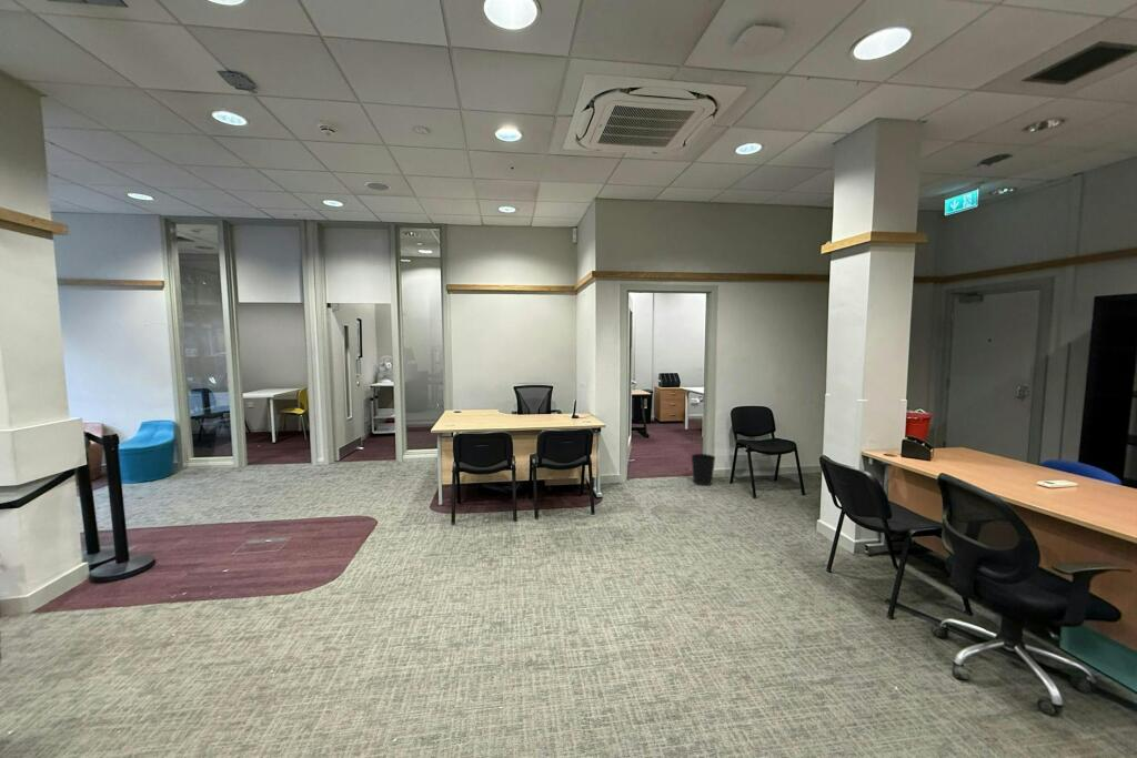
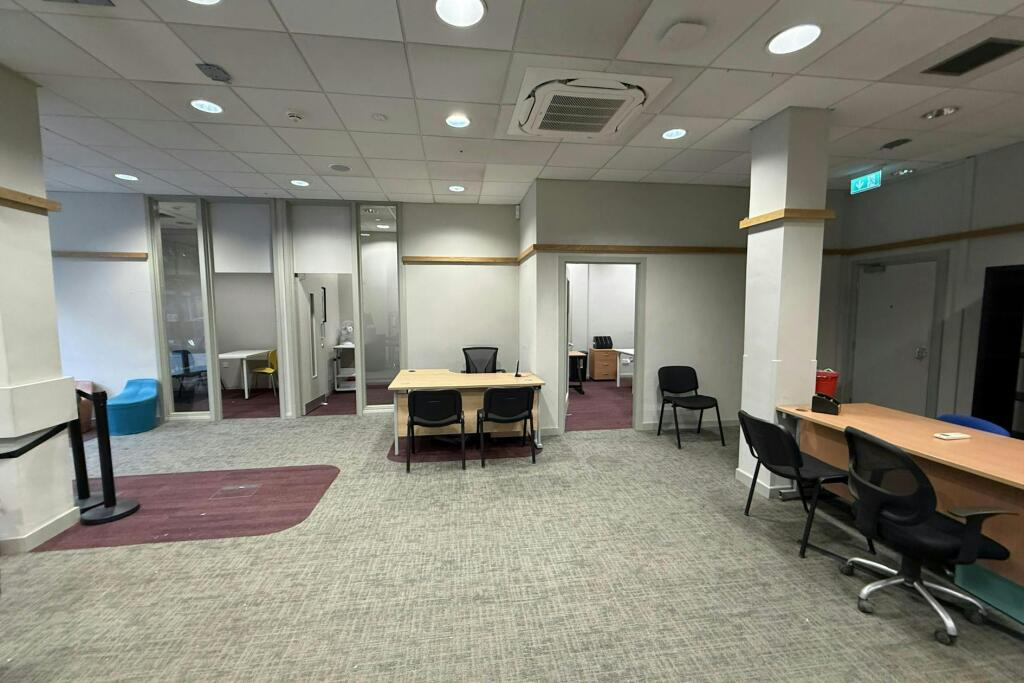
- wastebasket [691,453,716,486]
